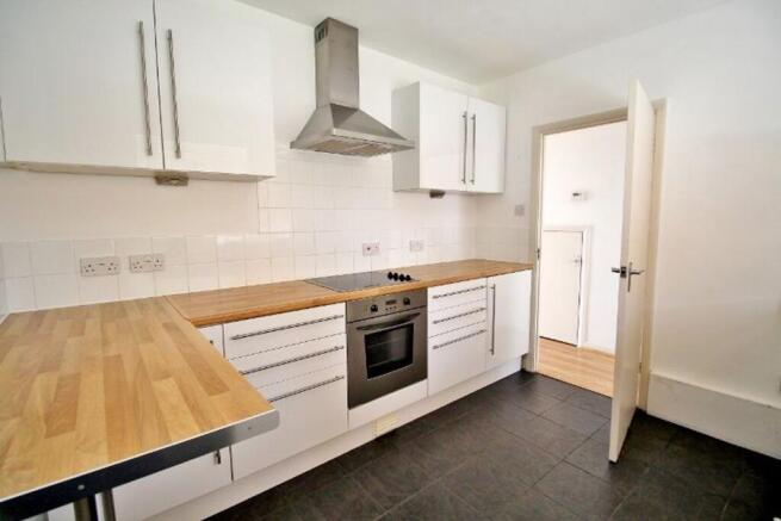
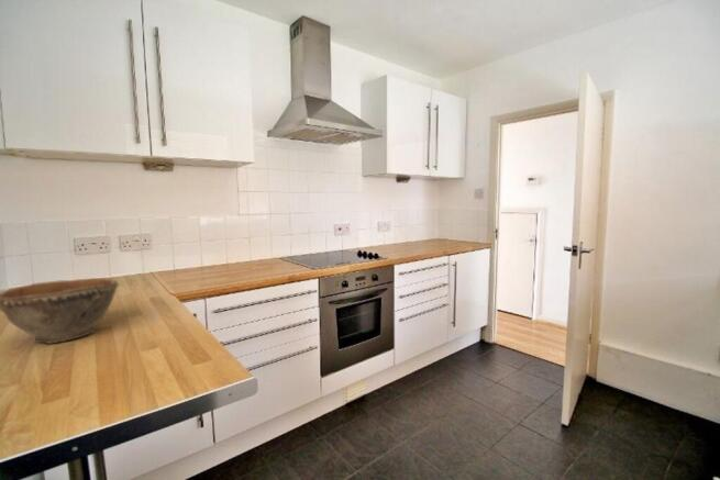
+ bowl [0,277,120,345]
